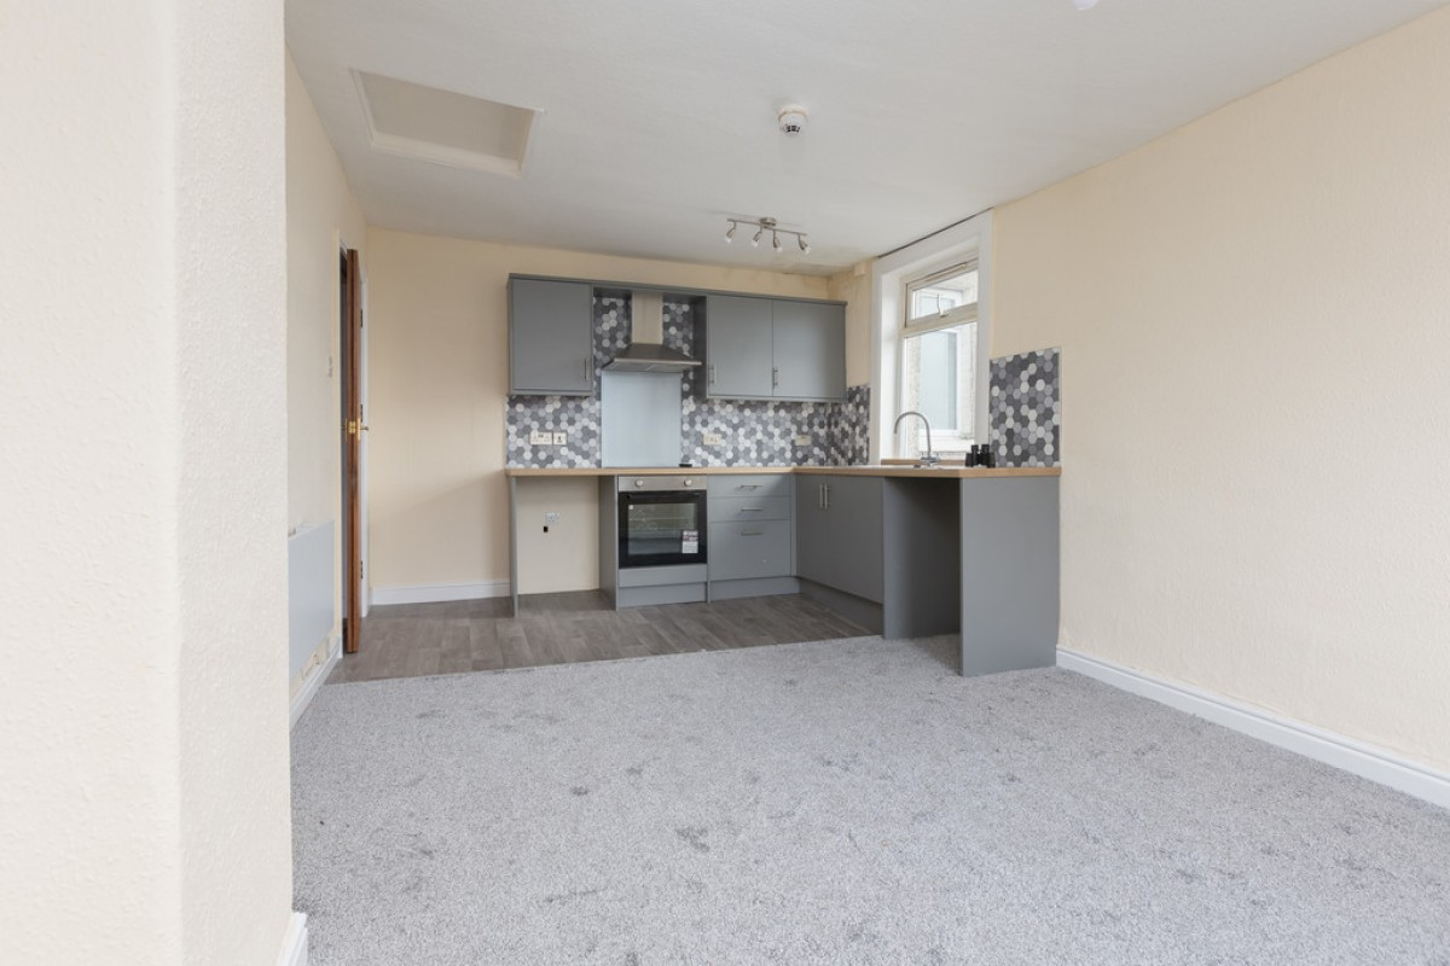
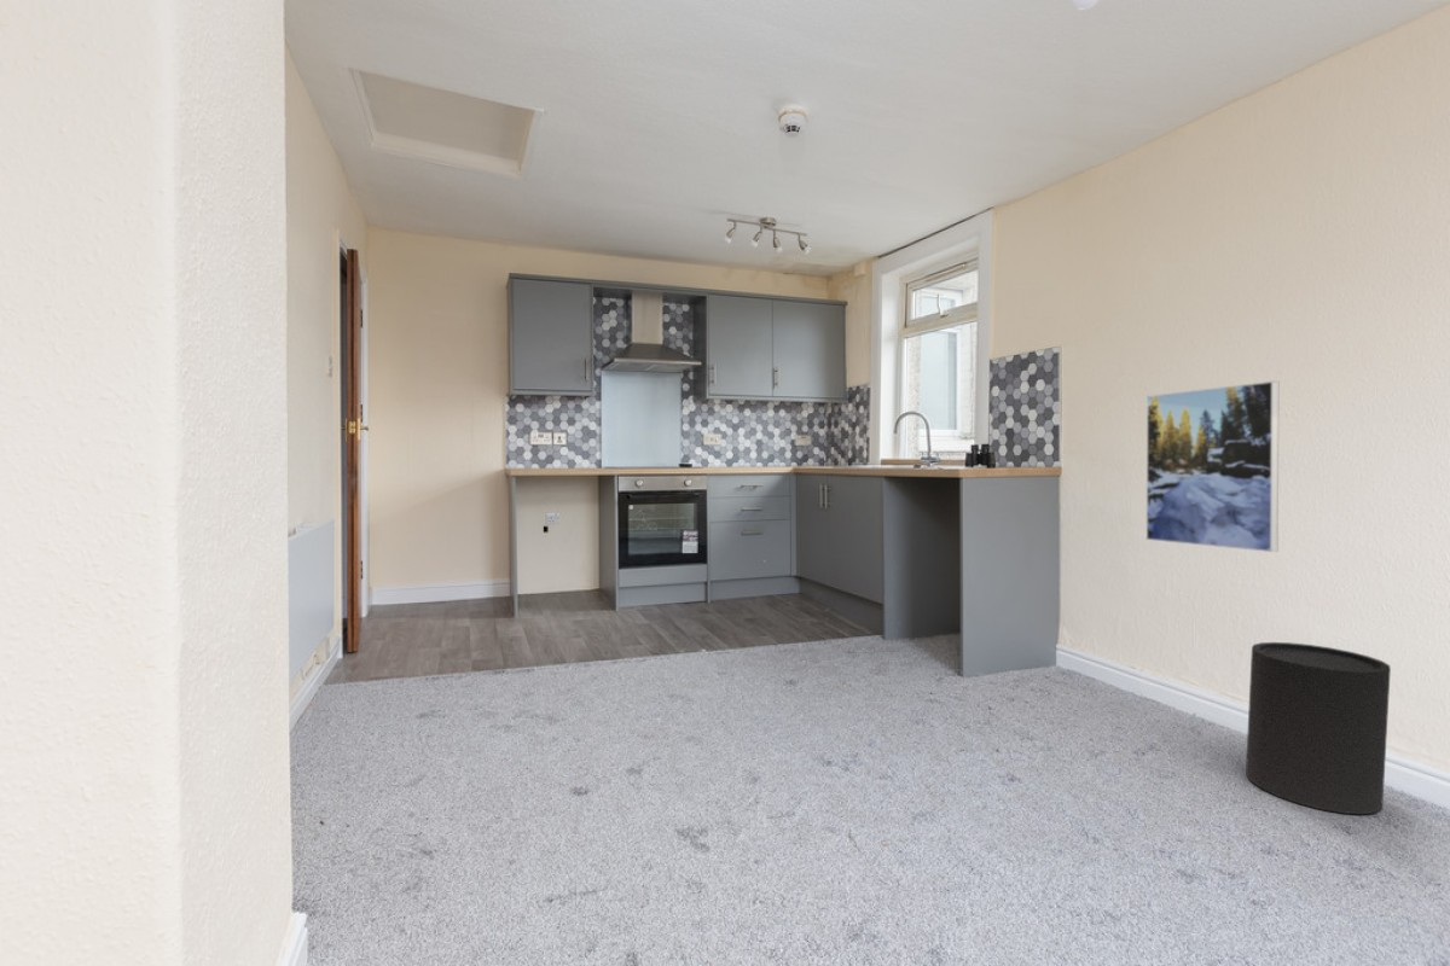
+ trash can [1245,641,1392,815]
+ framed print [1146,380,1280,553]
